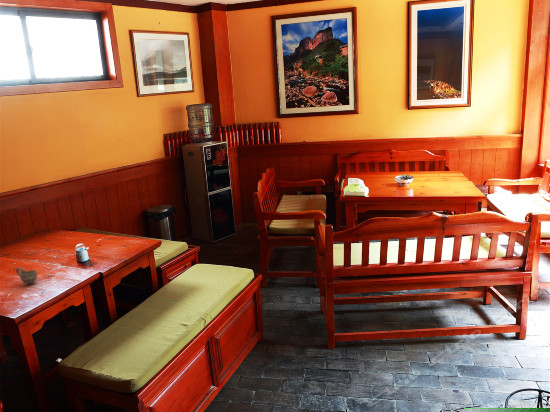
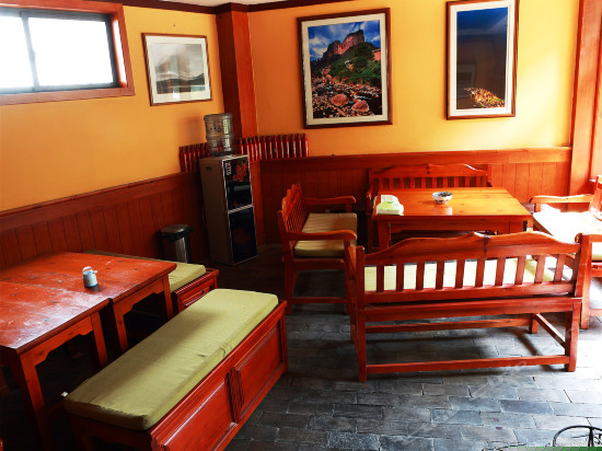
- cup [15,266,38,286]
